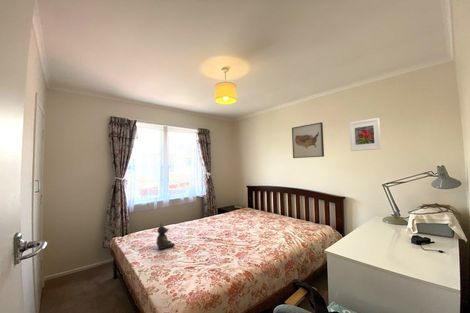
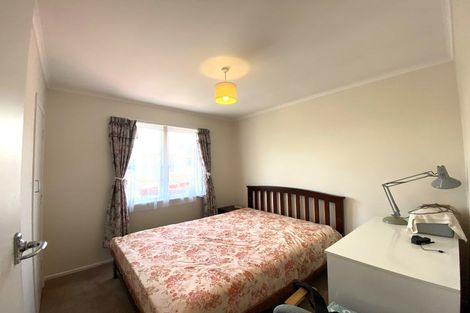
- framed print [349,117,382,152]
- stuffed bear [156,222,176,250]
- wall art [291,121,325,159]
